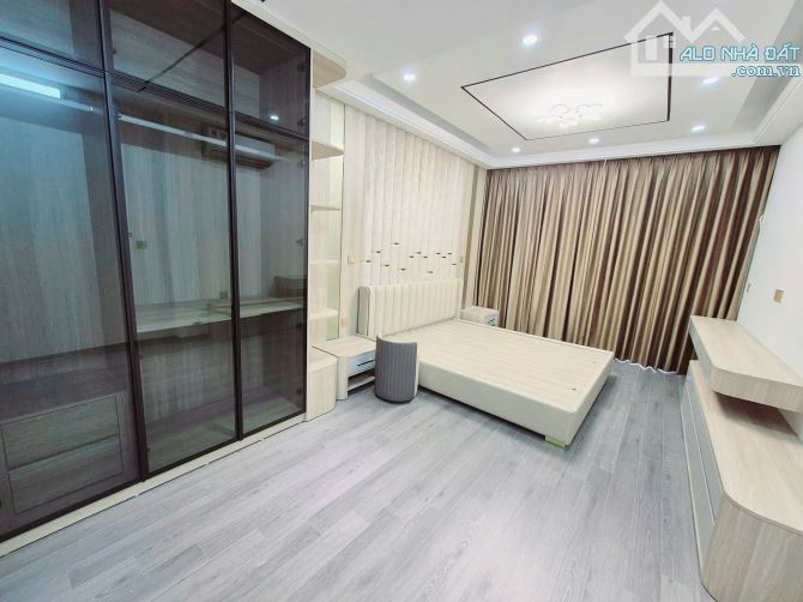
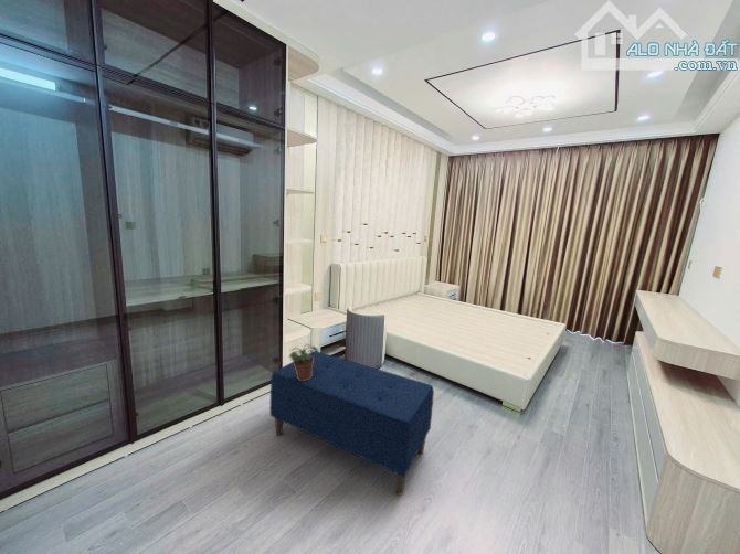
+ potted plant [288,343,319,381]
+ bench [269,351,435,496]
